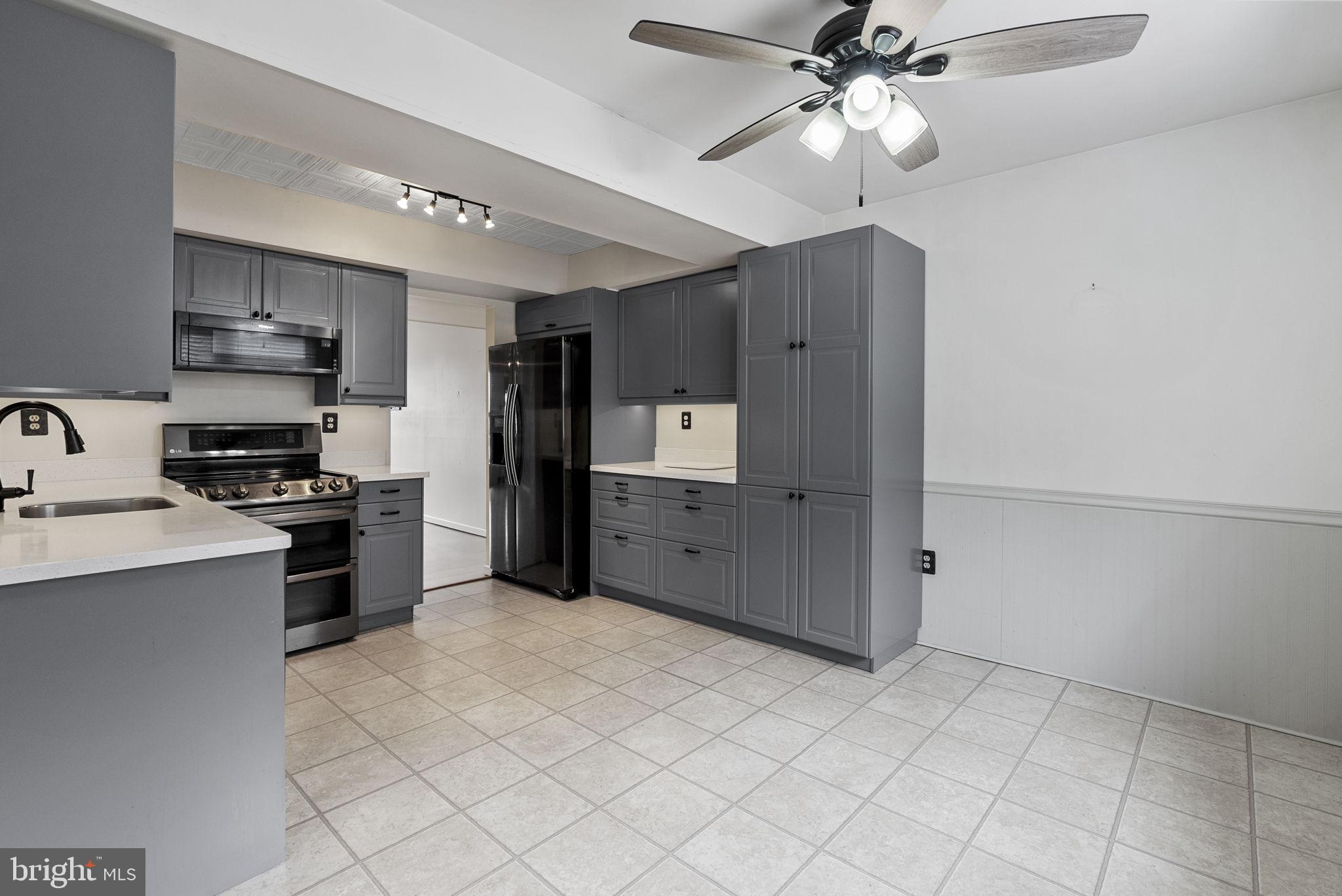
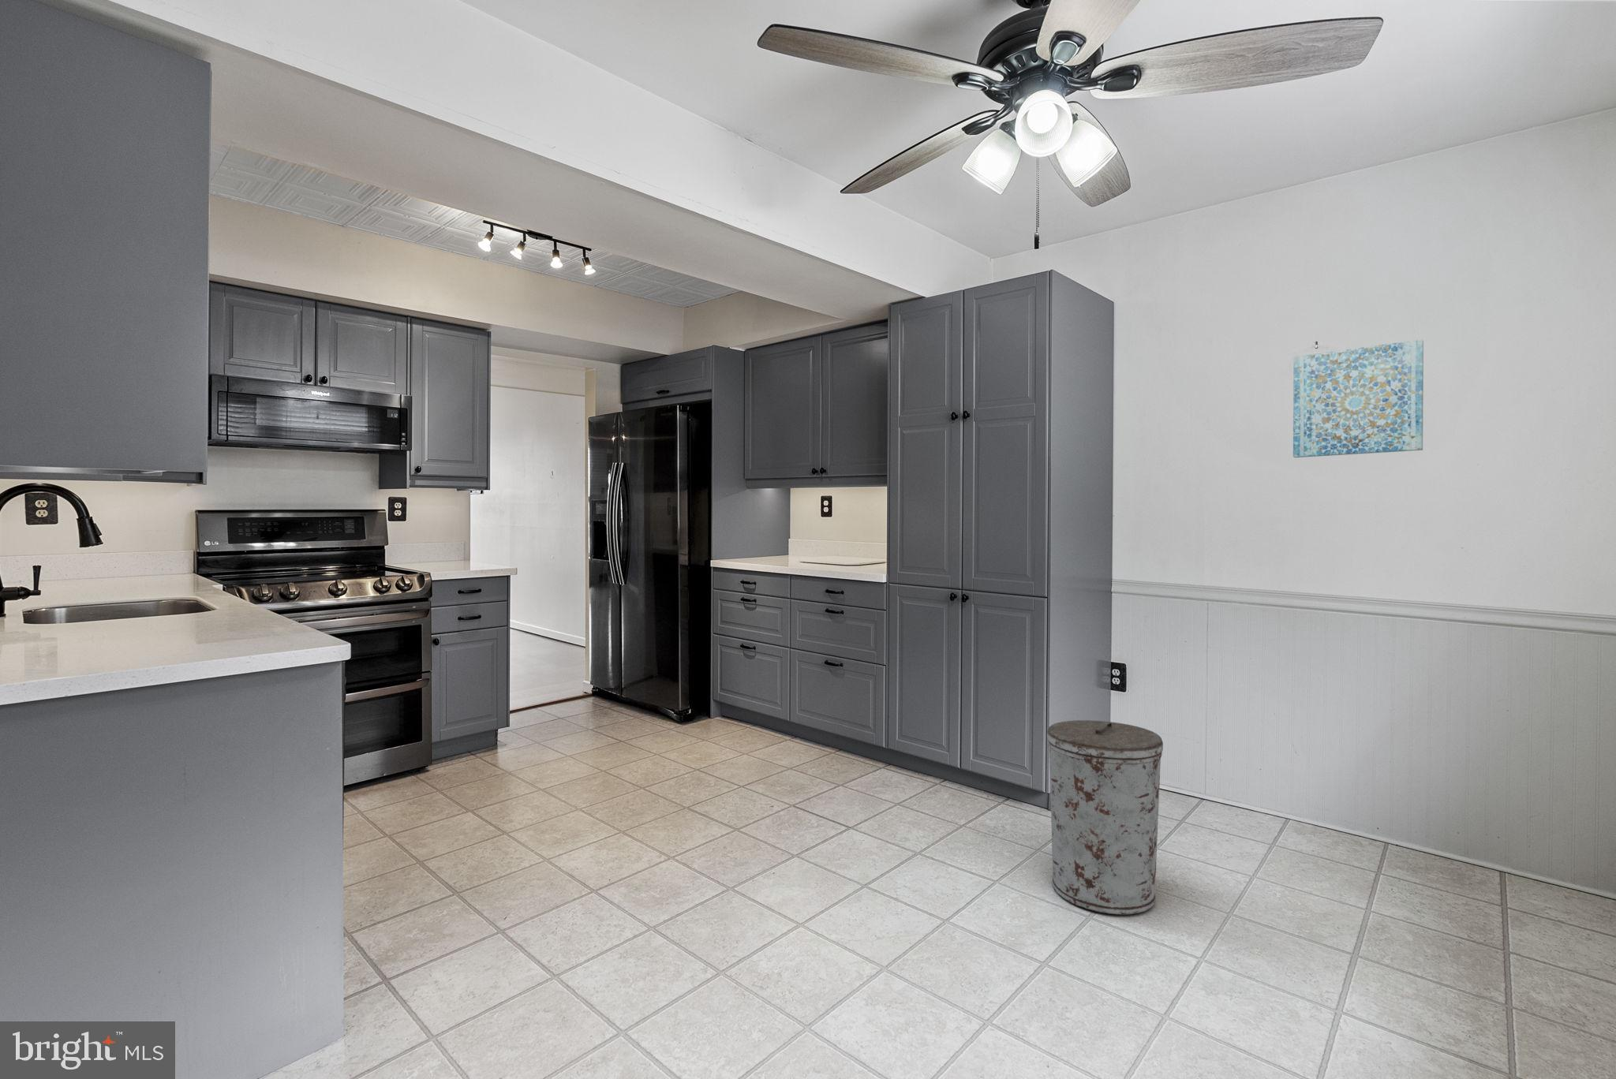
+ trash can [1046,719,1164,915]
+ wall art [1292,338,1425,459]
